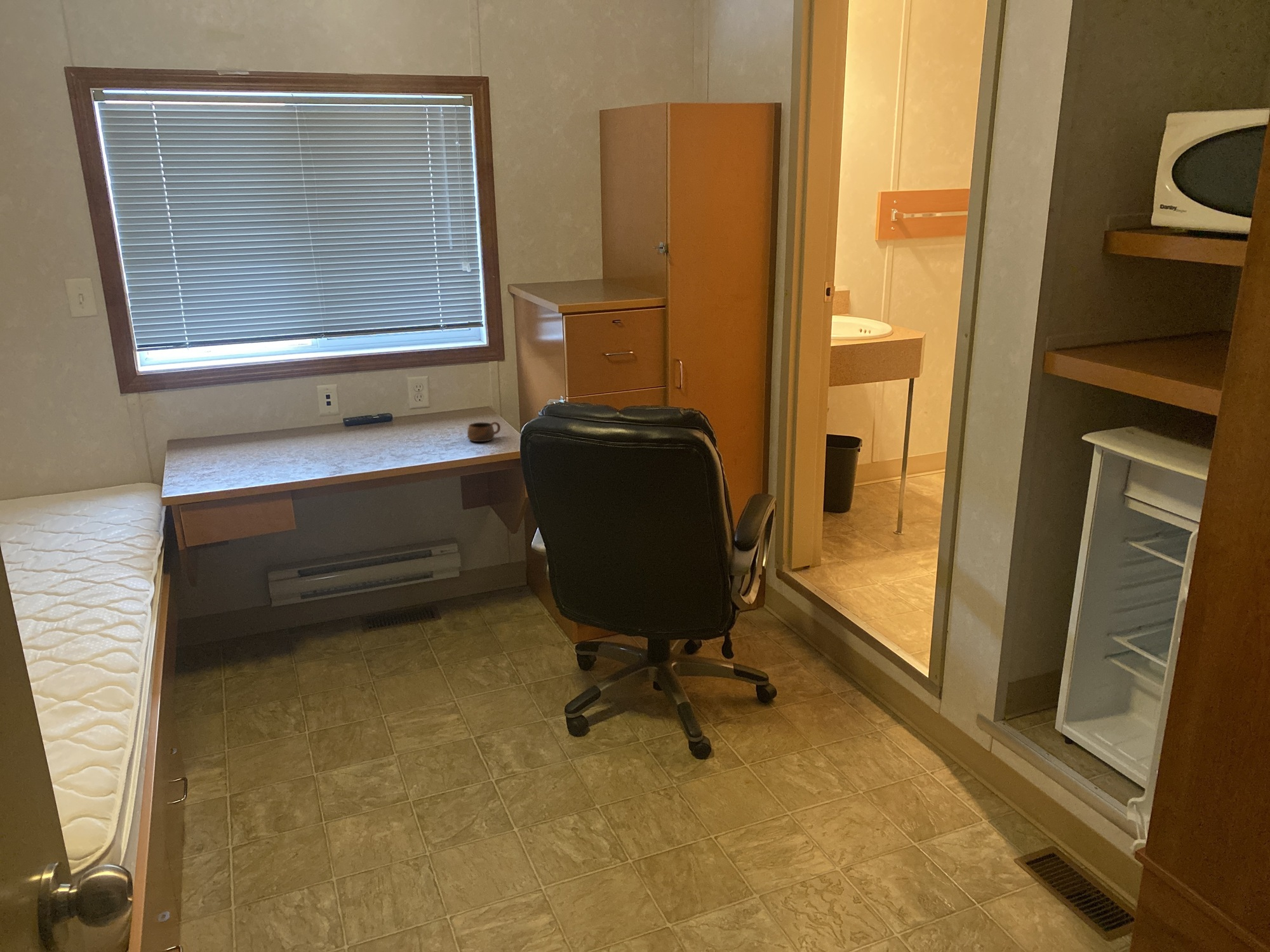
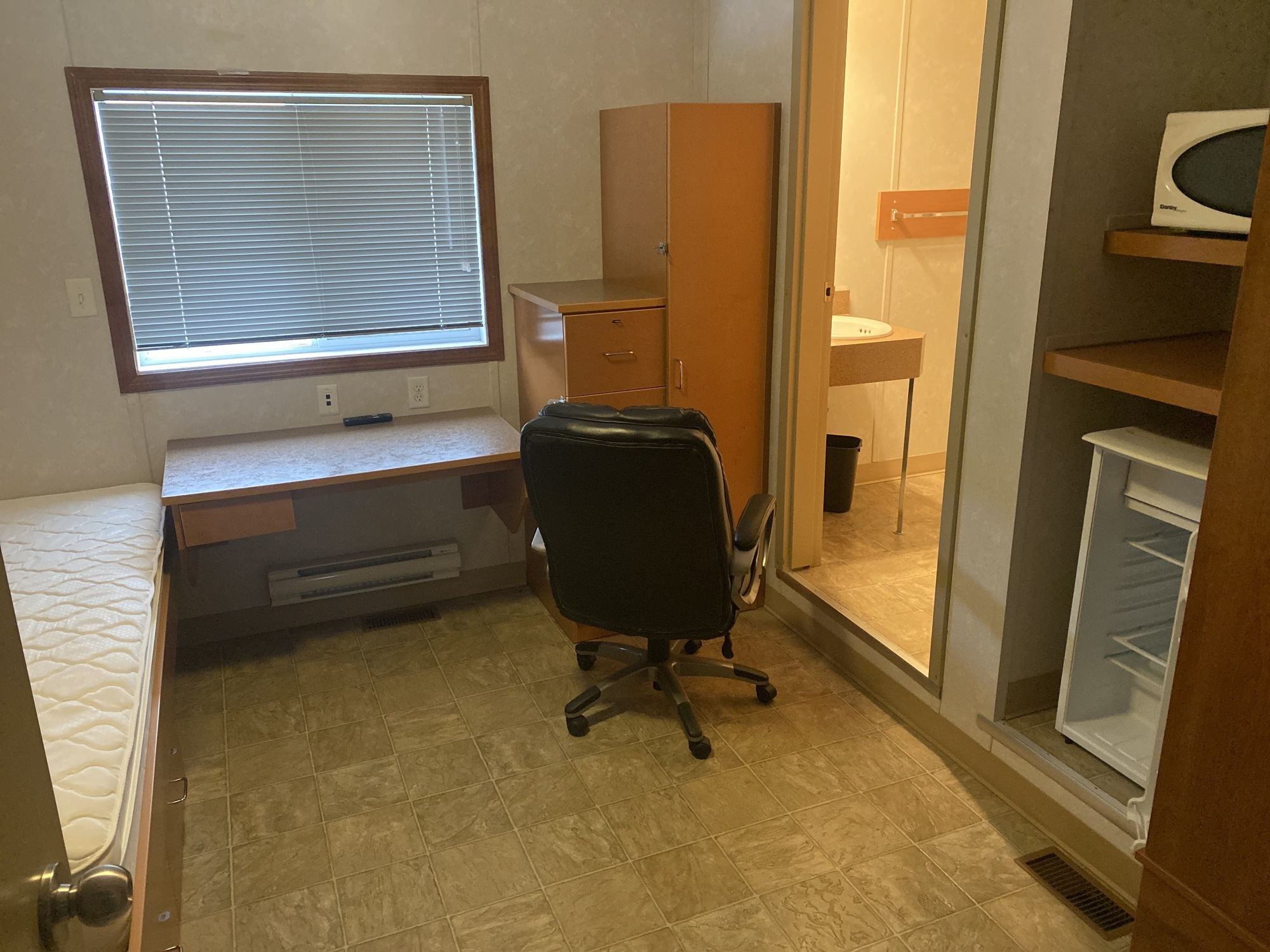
- cup [467,421,501,442]
